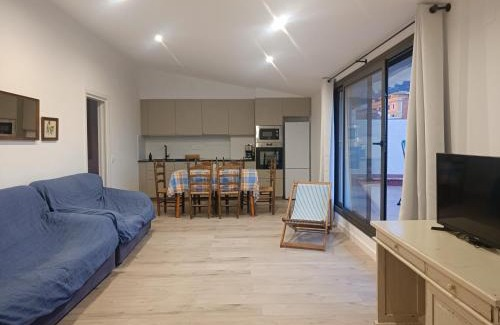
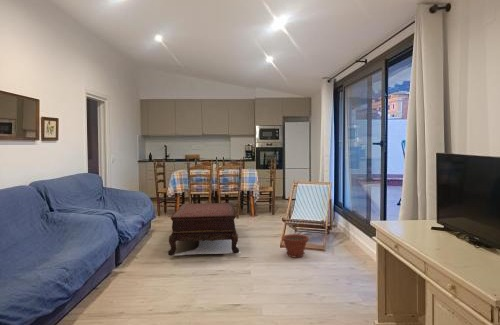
+ coffee table [167,202,242,257]
+ plant pot [281,233,310,258]
